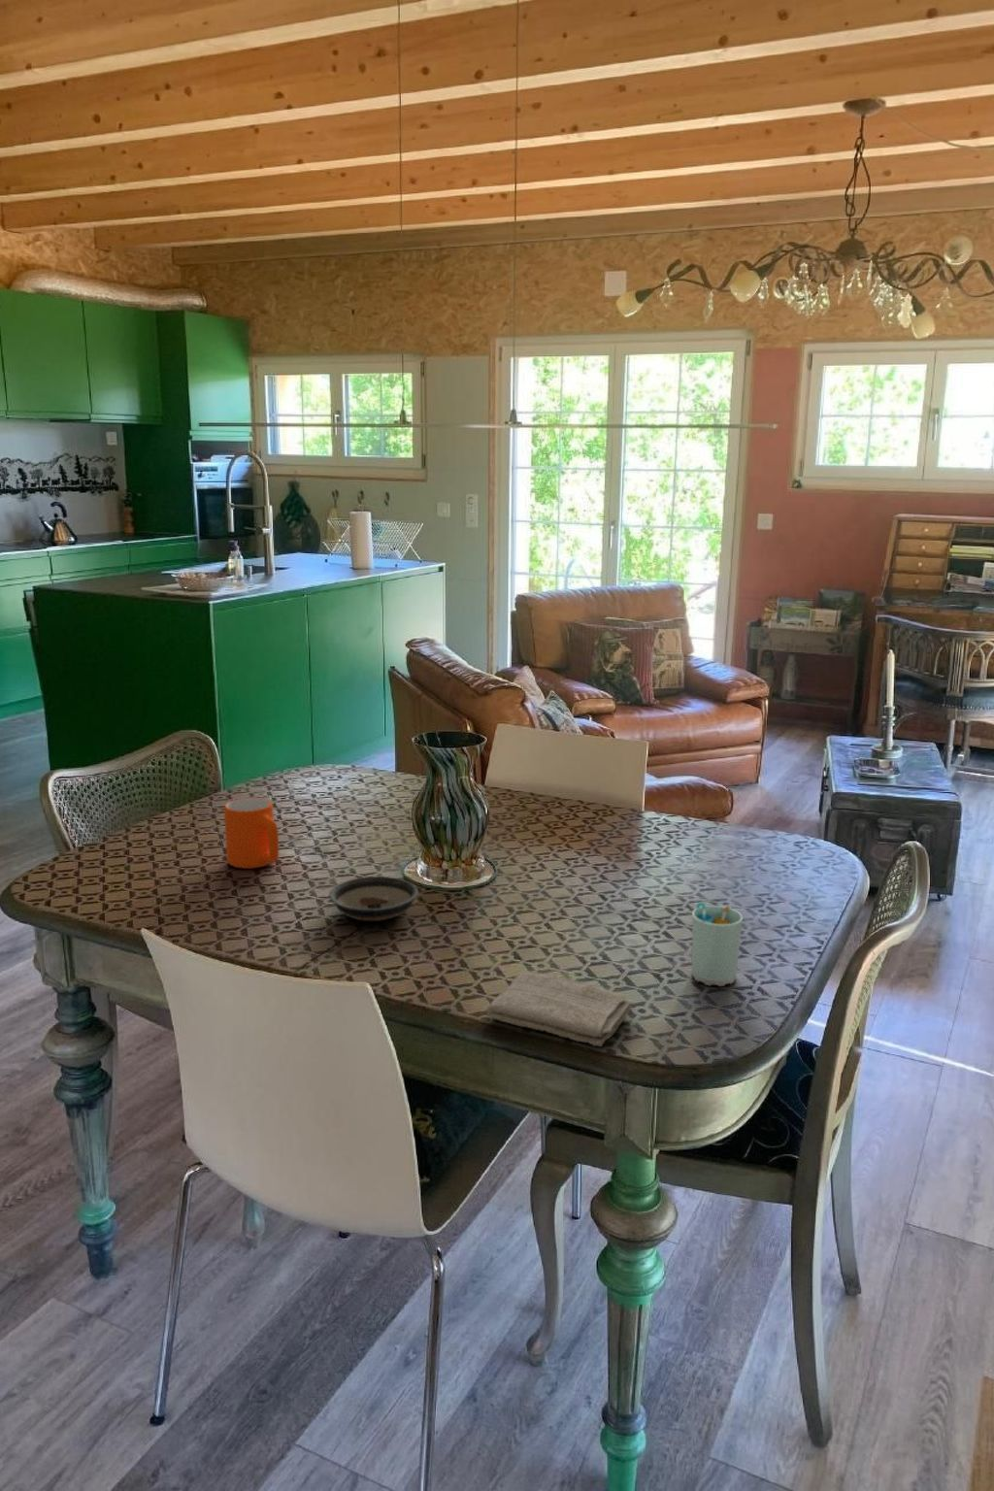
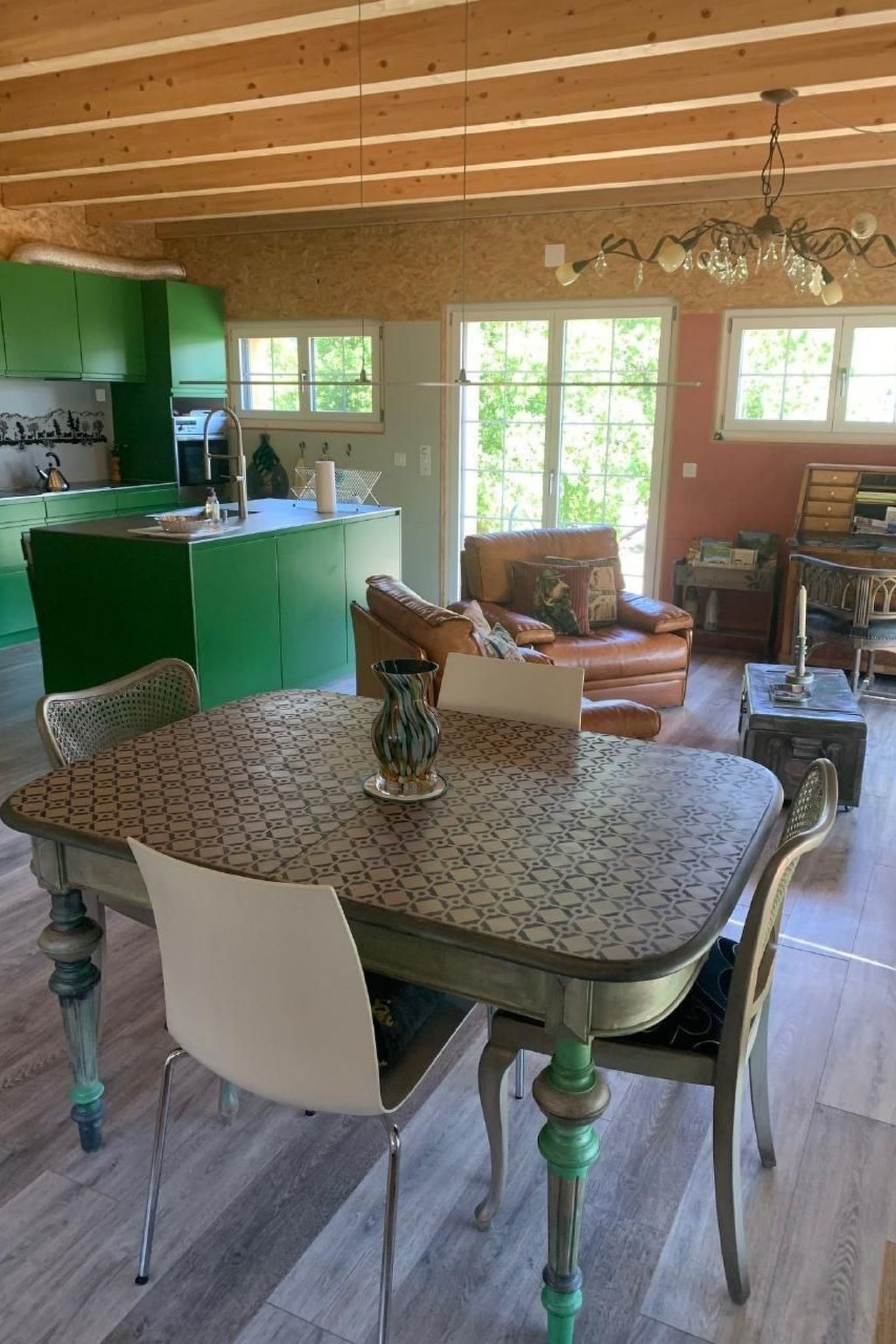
- cup [691,902,743,987]
- saucer [328,875,419,922]
- washcloth [485,970,632,1047]
- mug [223,797,280,870]
